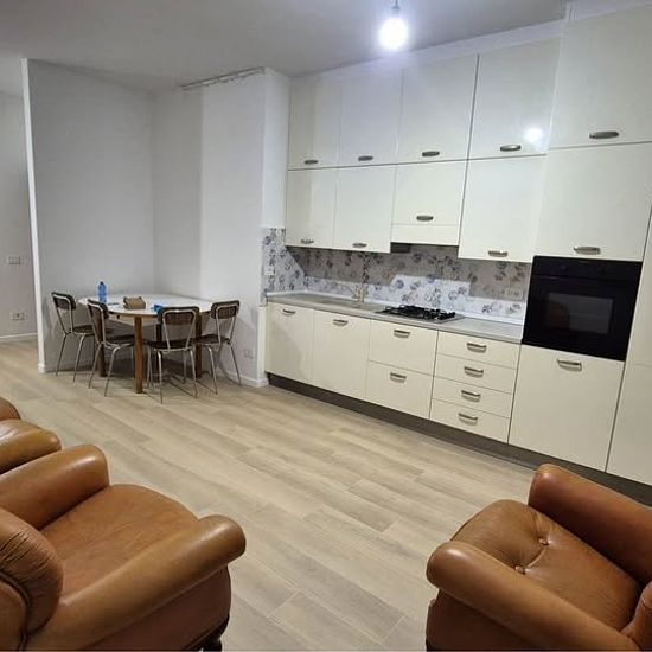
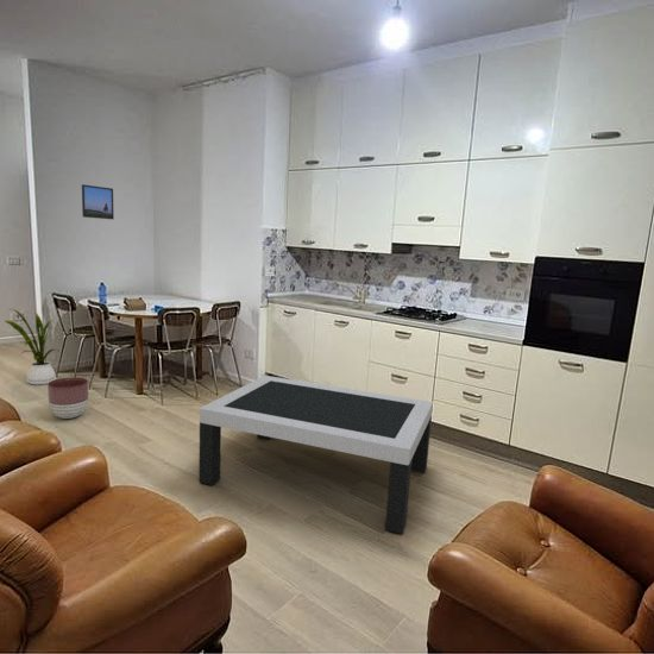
+ coffee table [199,375,434,535]
+ planter [46,376,89,420]
+ house plant [4,308,61,385]
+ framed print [81,183,115,220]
